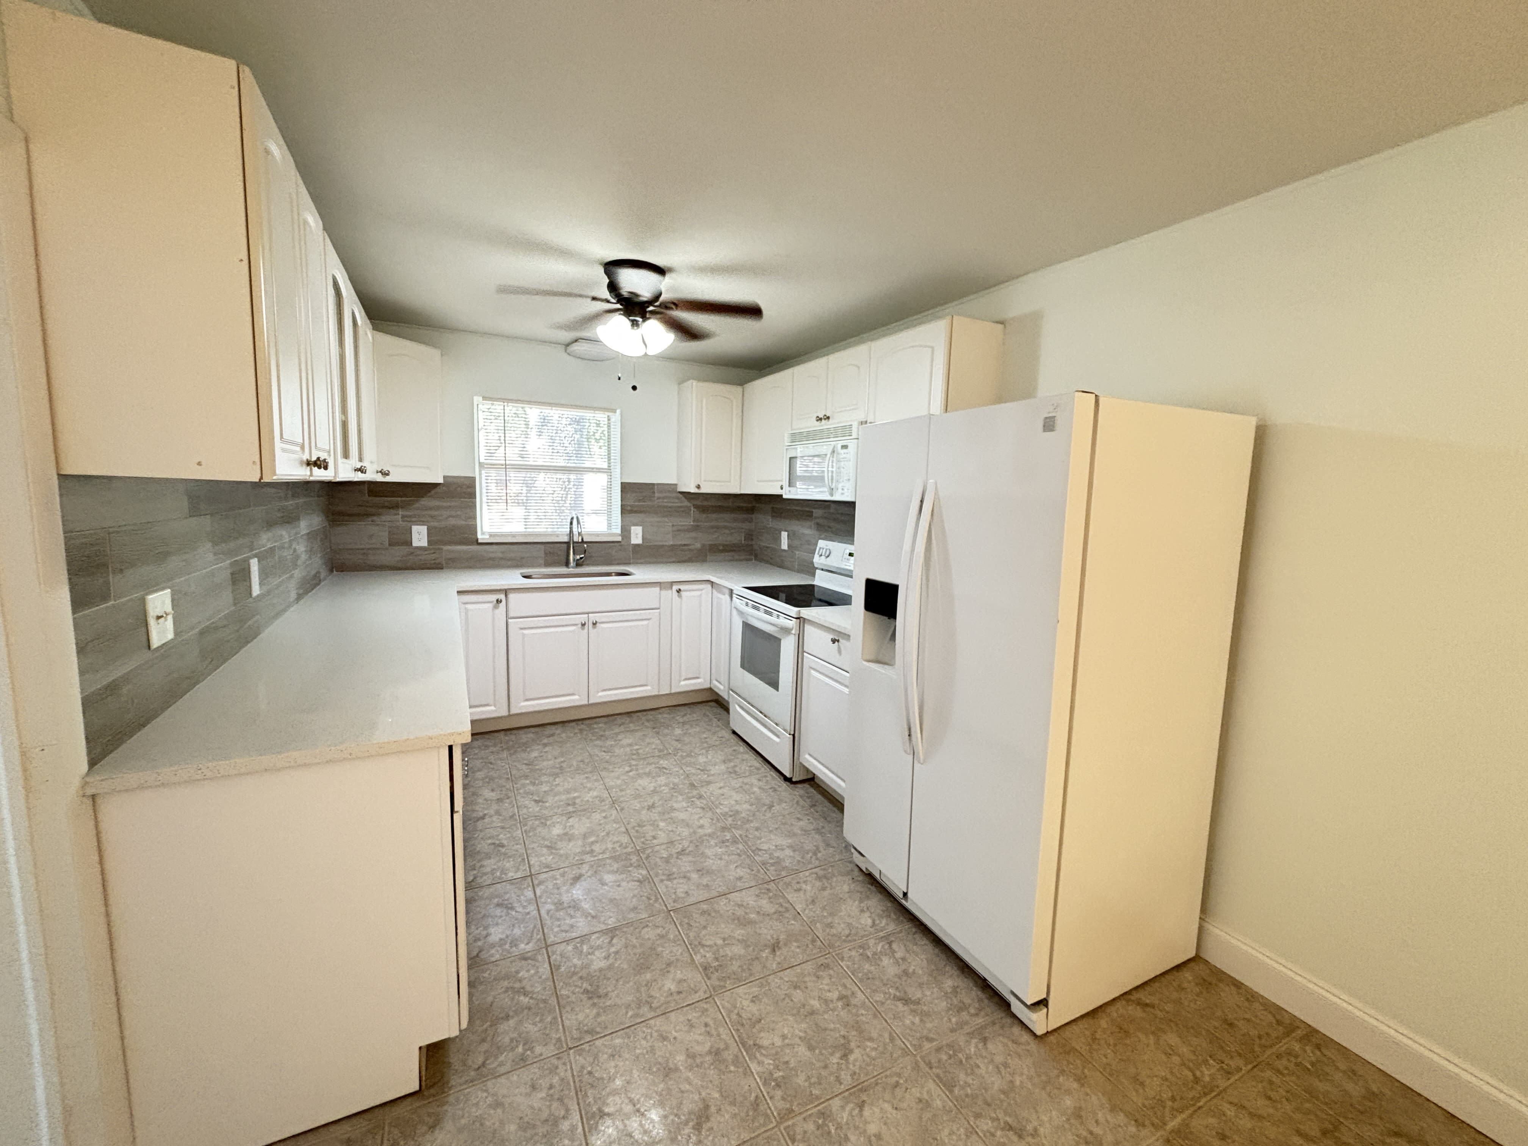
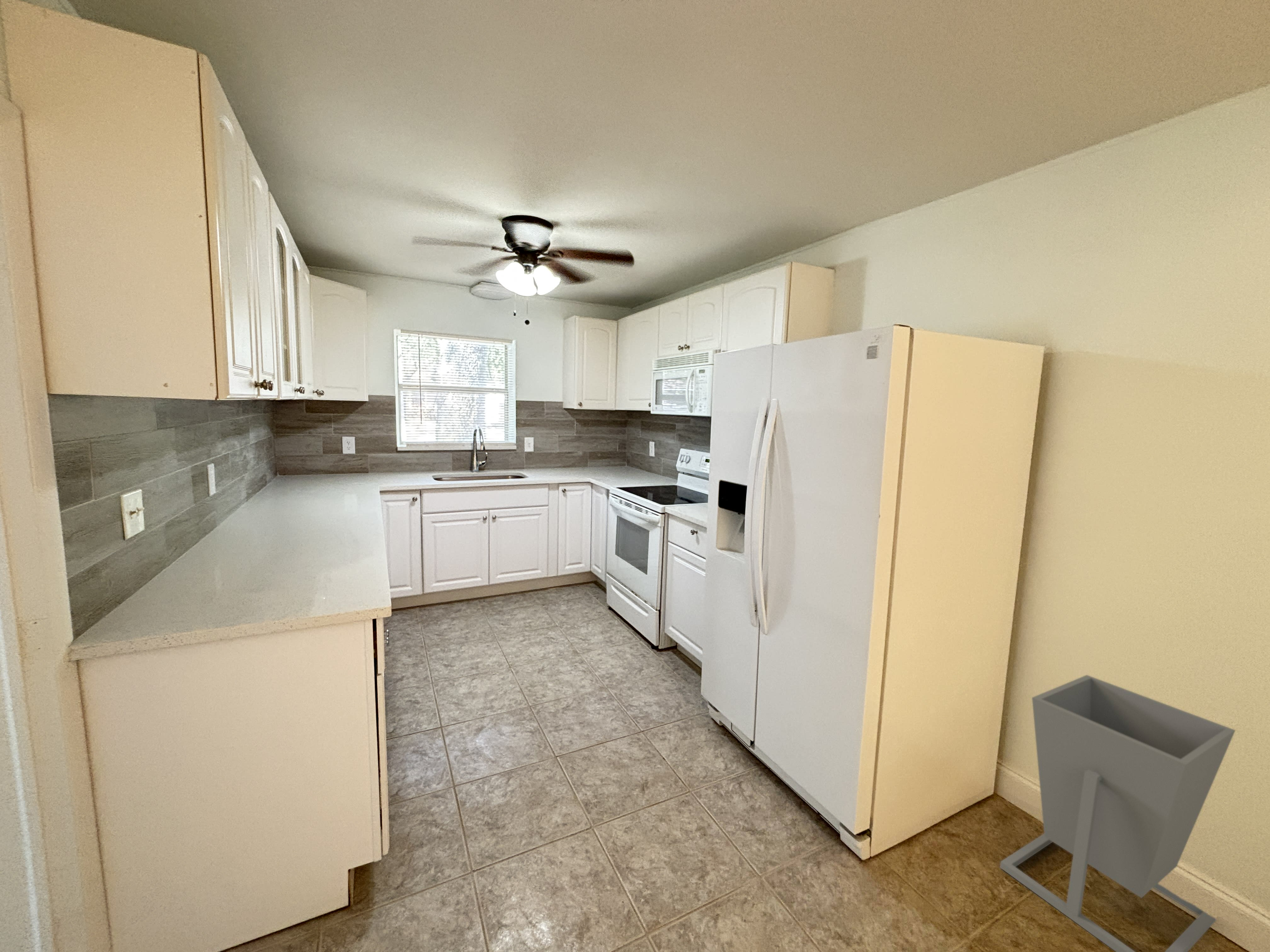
+ trash can [999,675,1236,952]
